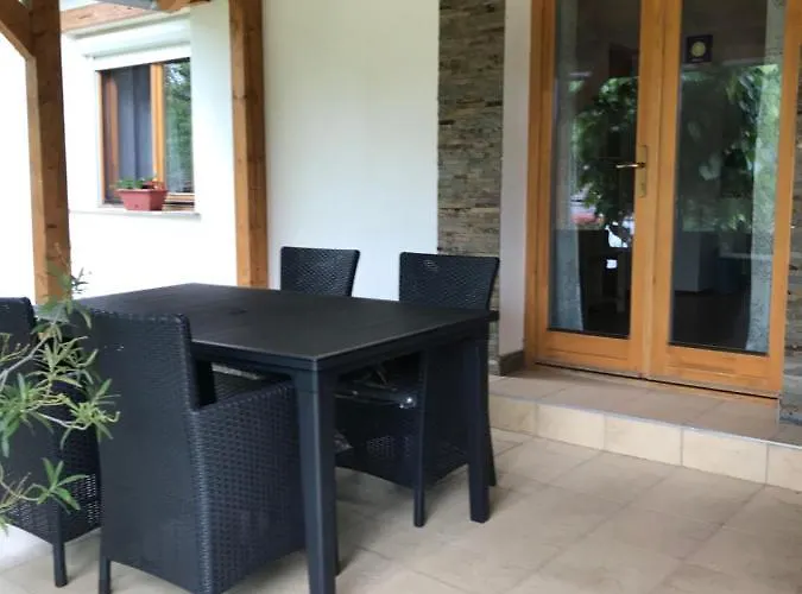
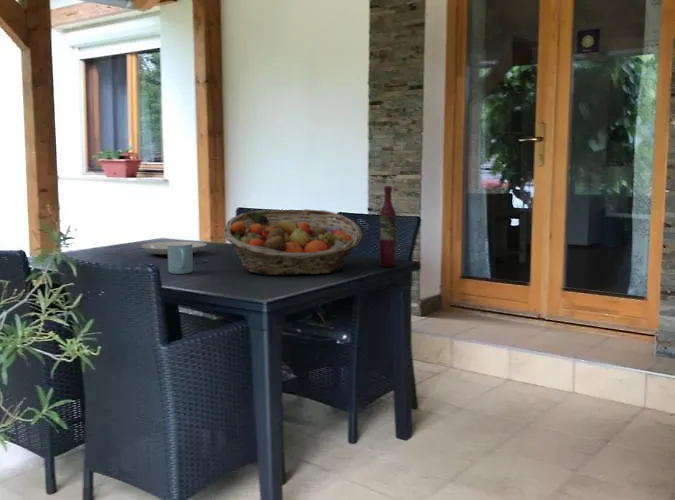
+ wine bottle [379,185,397,268]
+ mug [167,242,194,275]
+ fruit basket [223,208,363,276]
+ plate [140,240,207,258]
